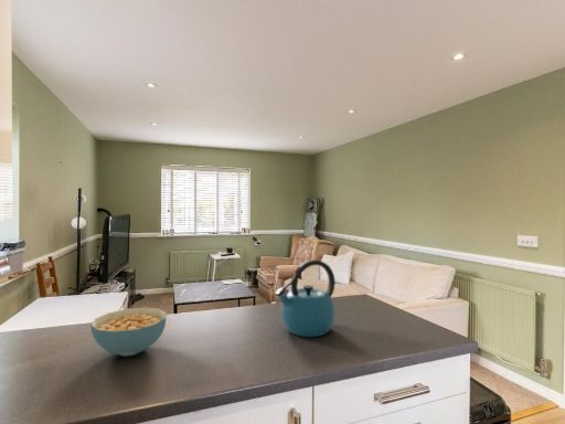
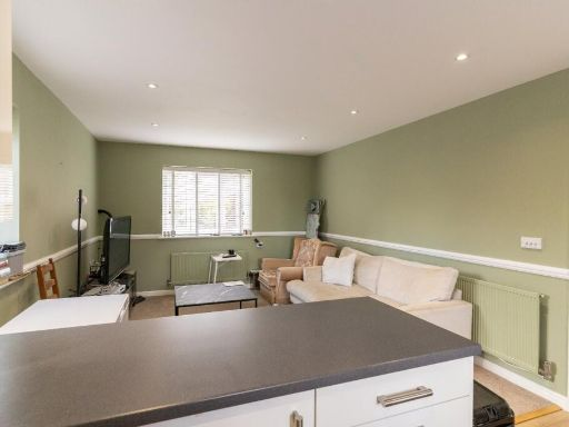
- cereal bowl [89,306,168,358]
- kettle [274,258,337,338]
